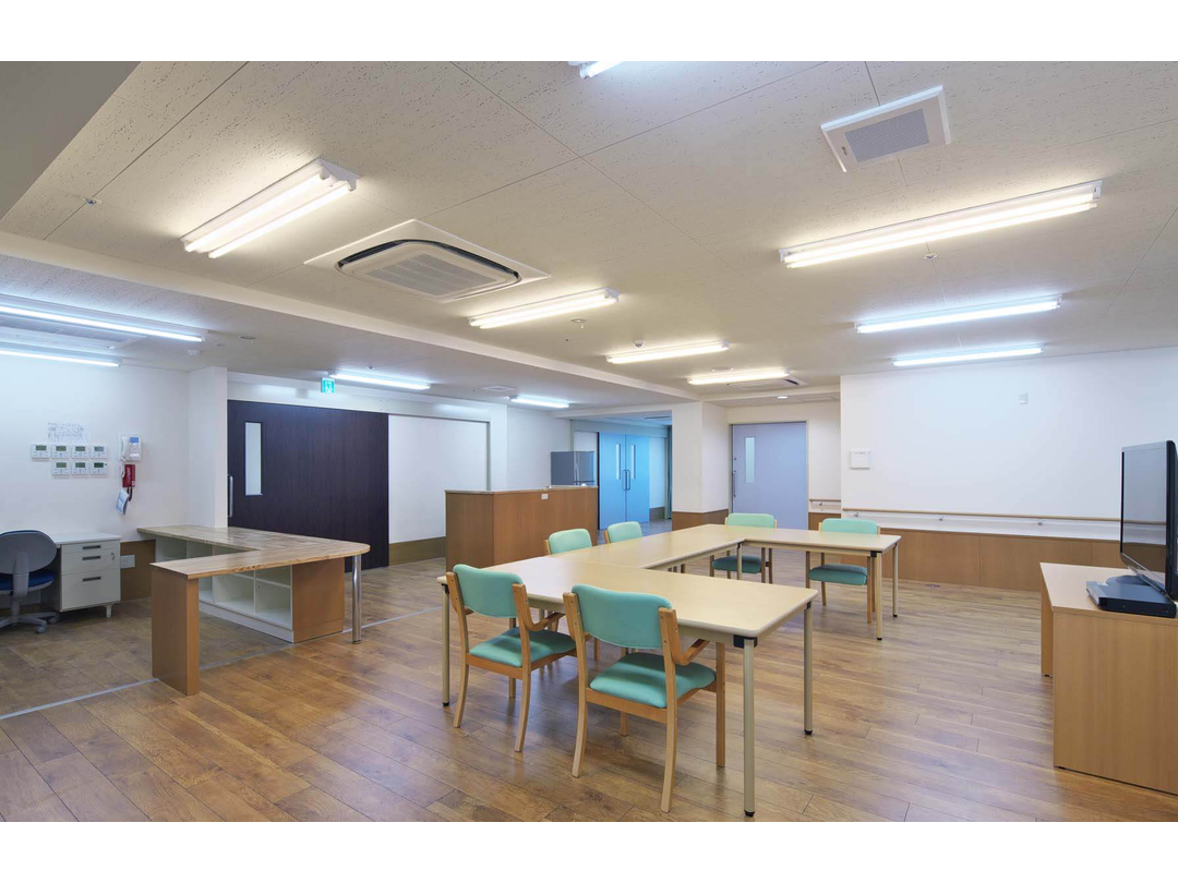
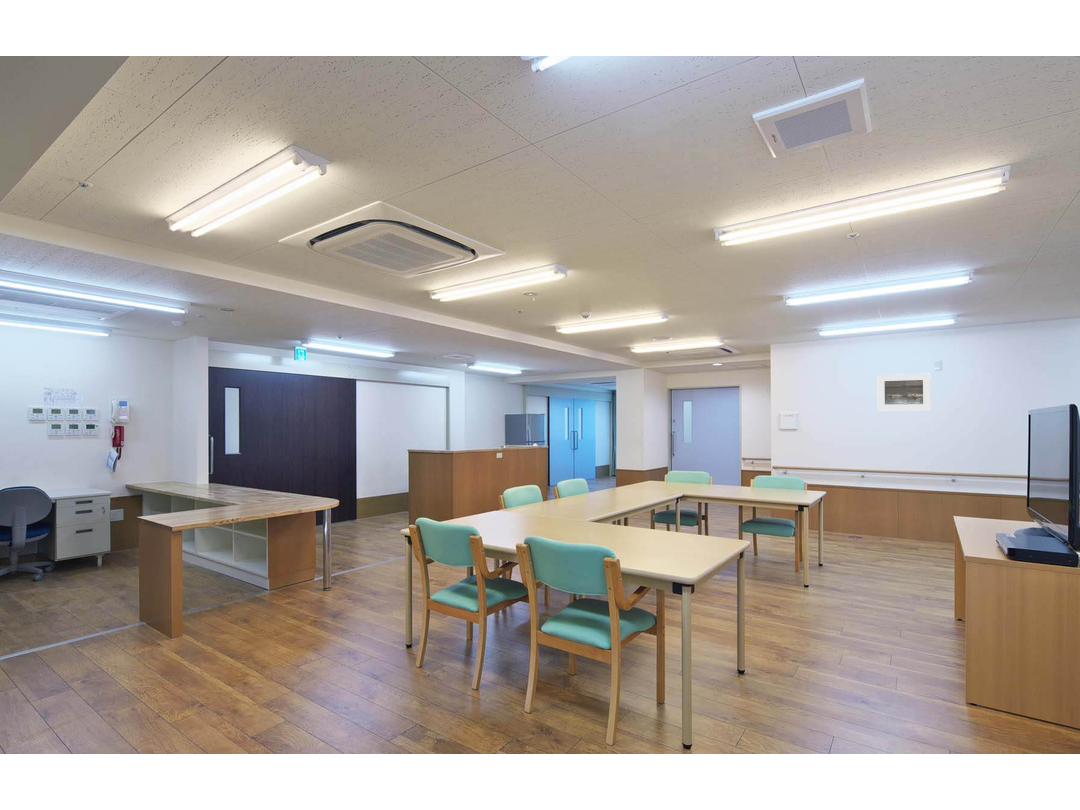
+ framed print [876,373,932,411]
